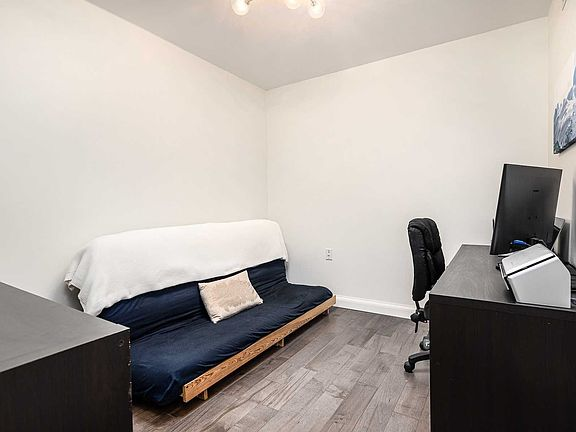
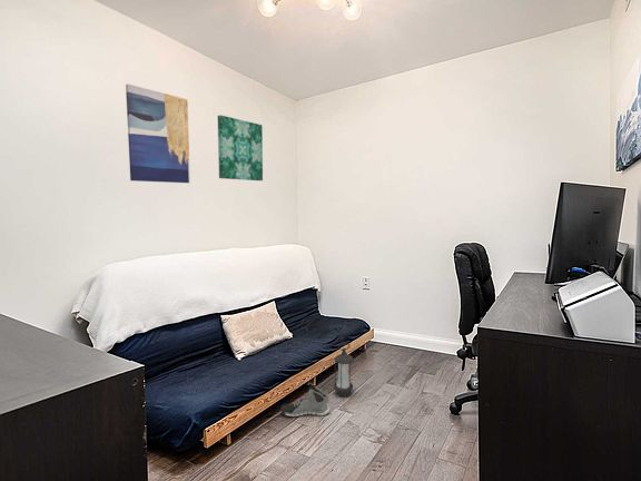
+ wall art [125,84,191,184]
+ lantern [333,343,355,397]
+ wall art [217,114,264,181]
+ sneaker [279,384,331,418]
